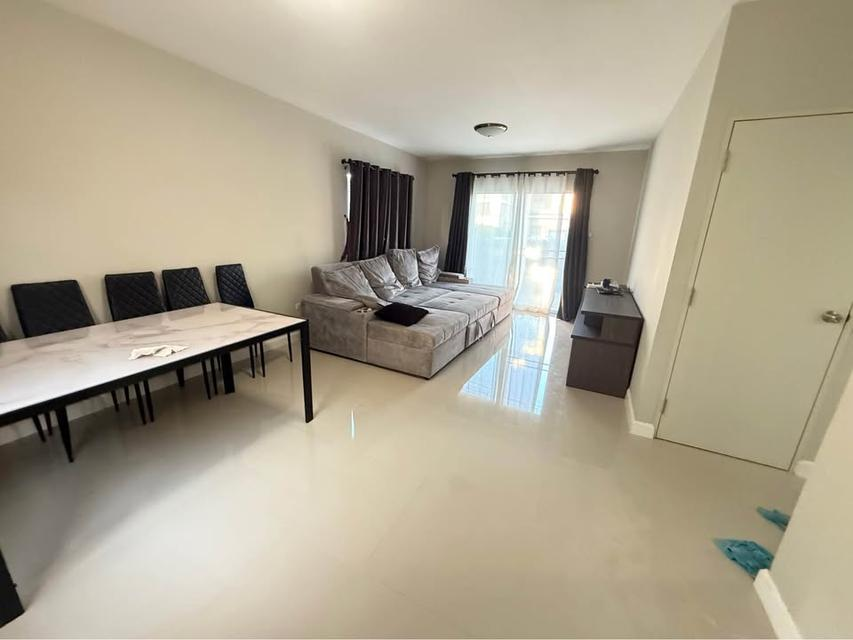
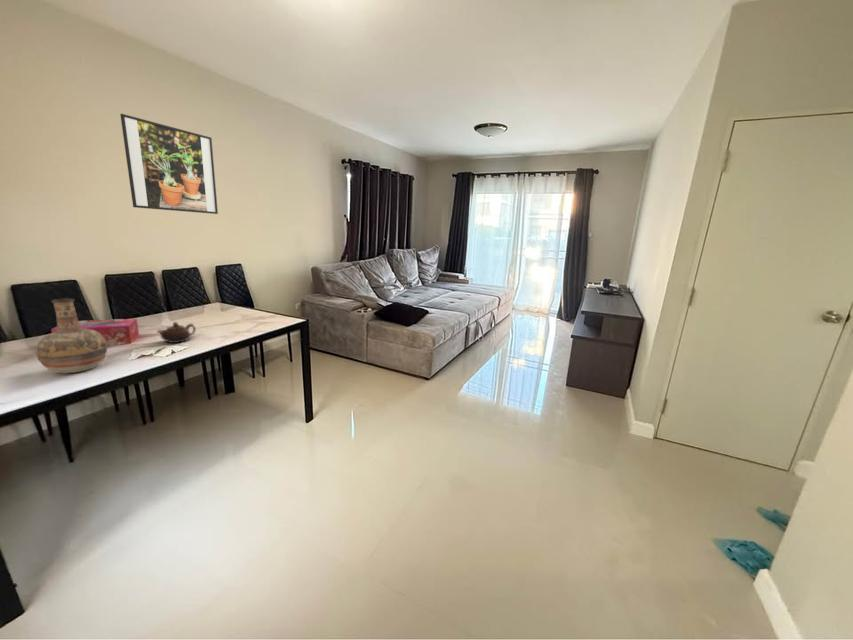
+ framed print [119,113,219,215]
+ teapot [156,321,197,344]
+ vase [35,297,108,374]
+ tissue box [50,318,140,347]
